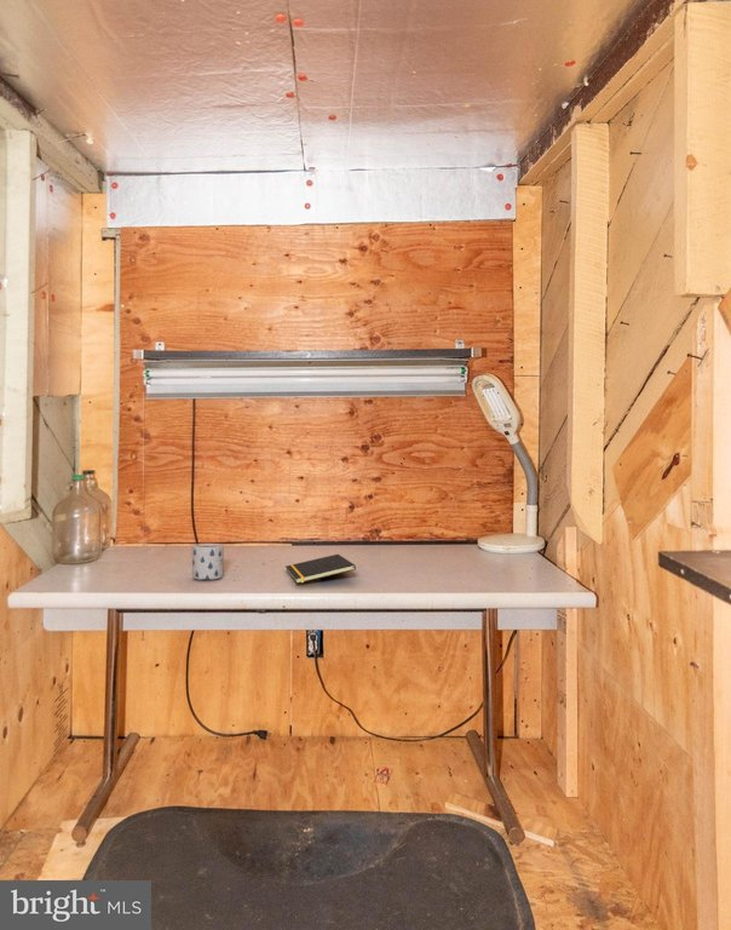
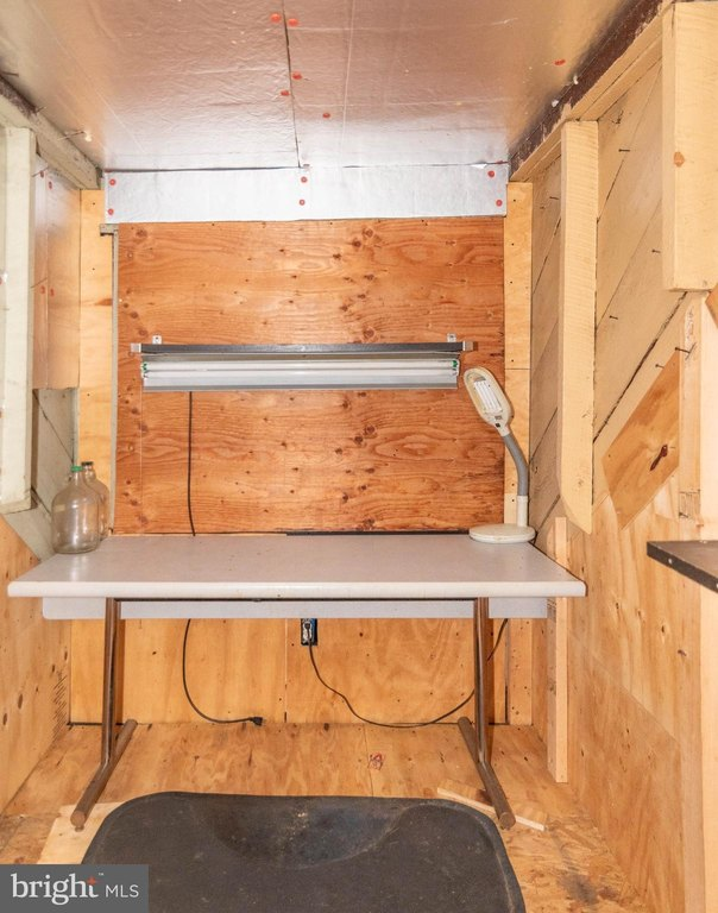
- notepad [284,553,357,585]
- mug [191,542,225,581]
